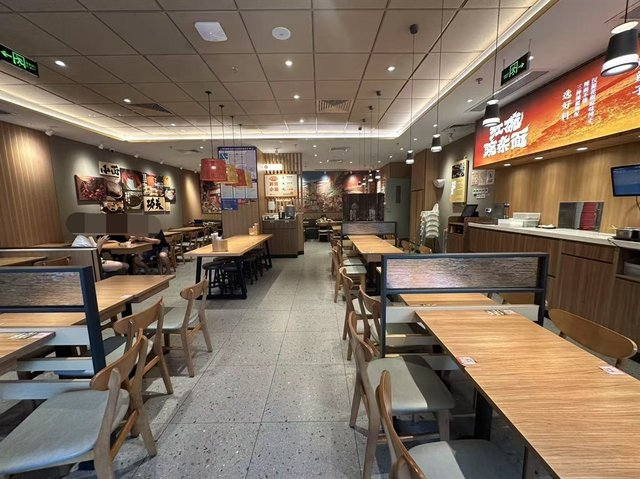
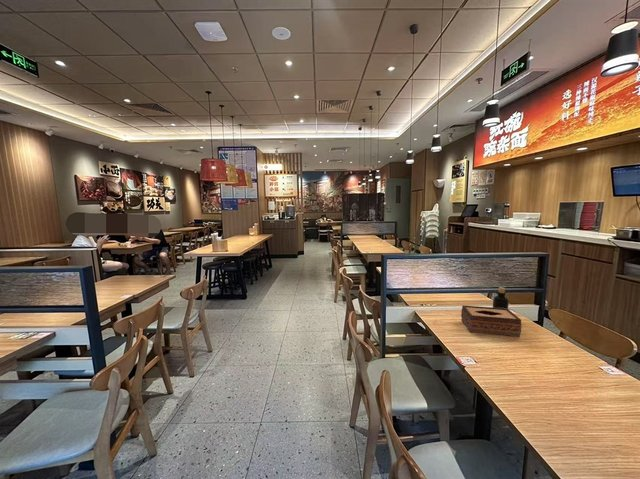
+ bottle [492,286,510,309]
+ tissue box [460,304,523,338]
